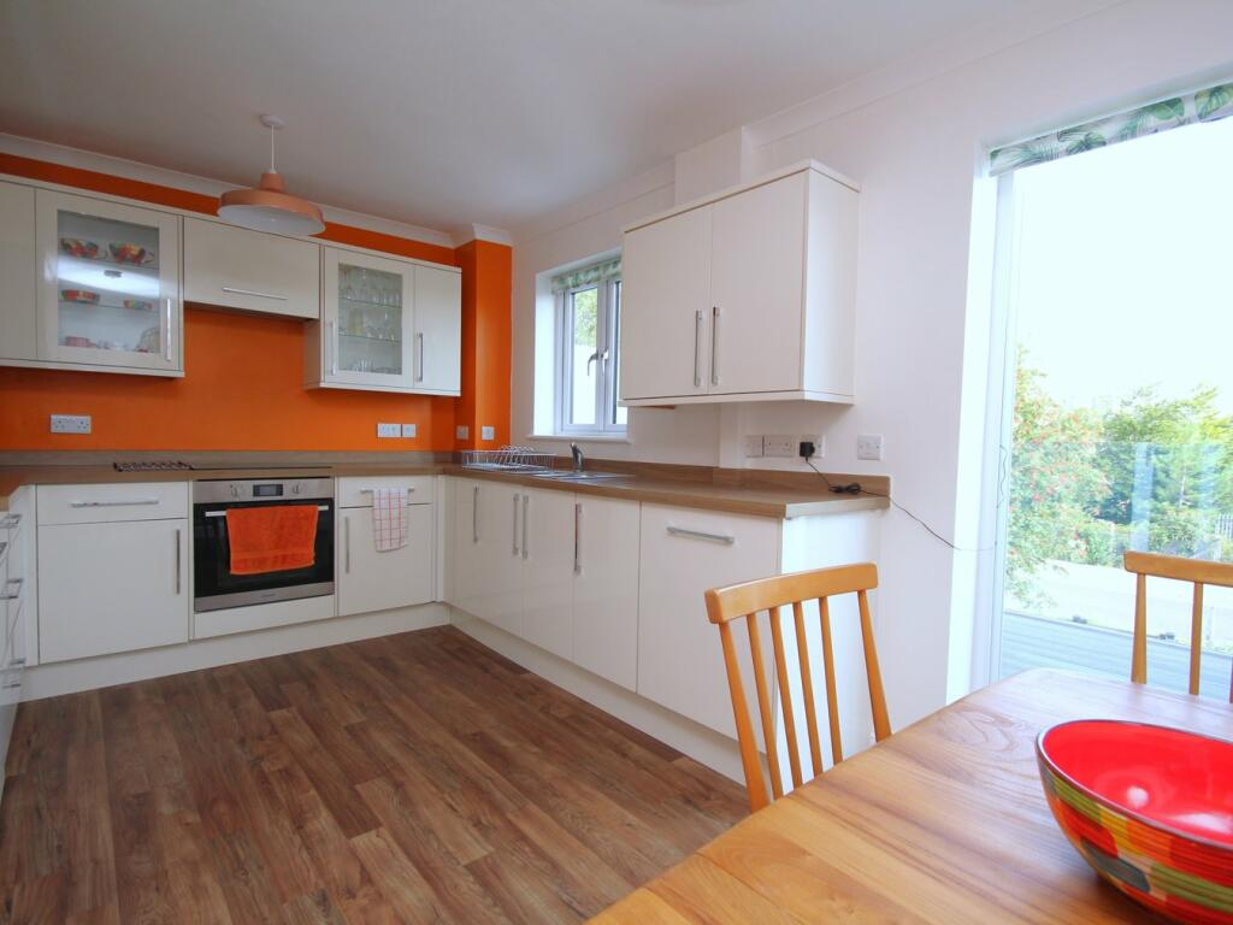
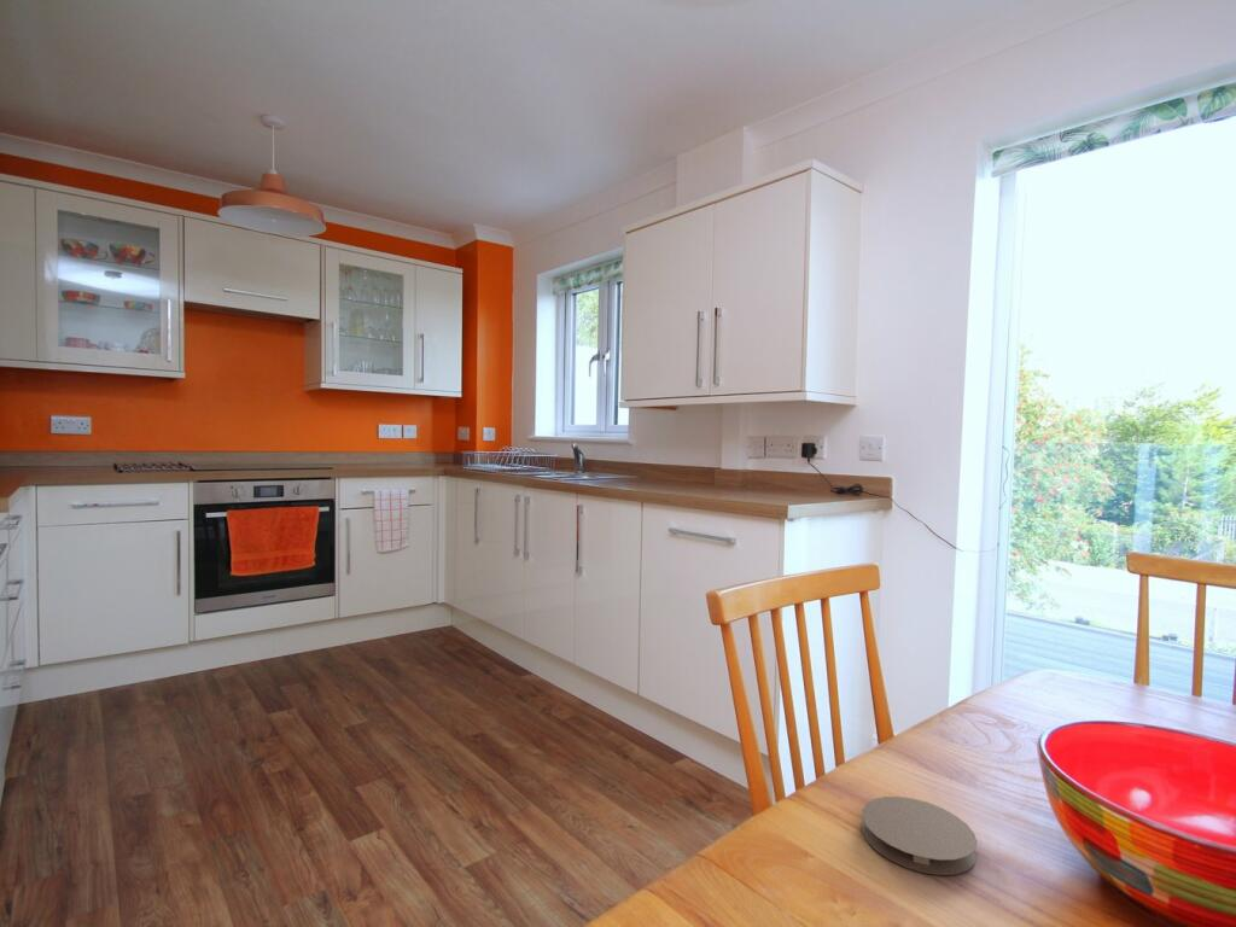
+ coaster [861,795,978,876]
